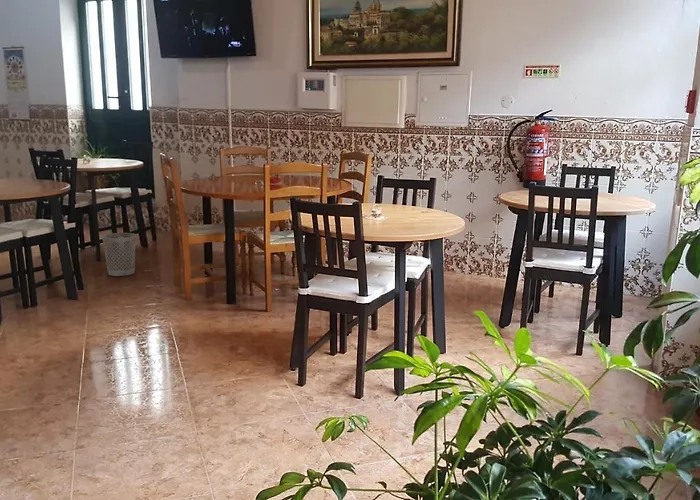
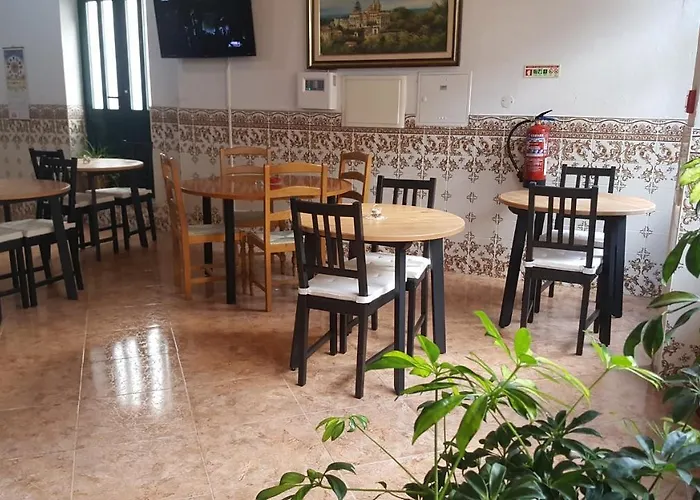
- wastebasket [101,232,137,277]
